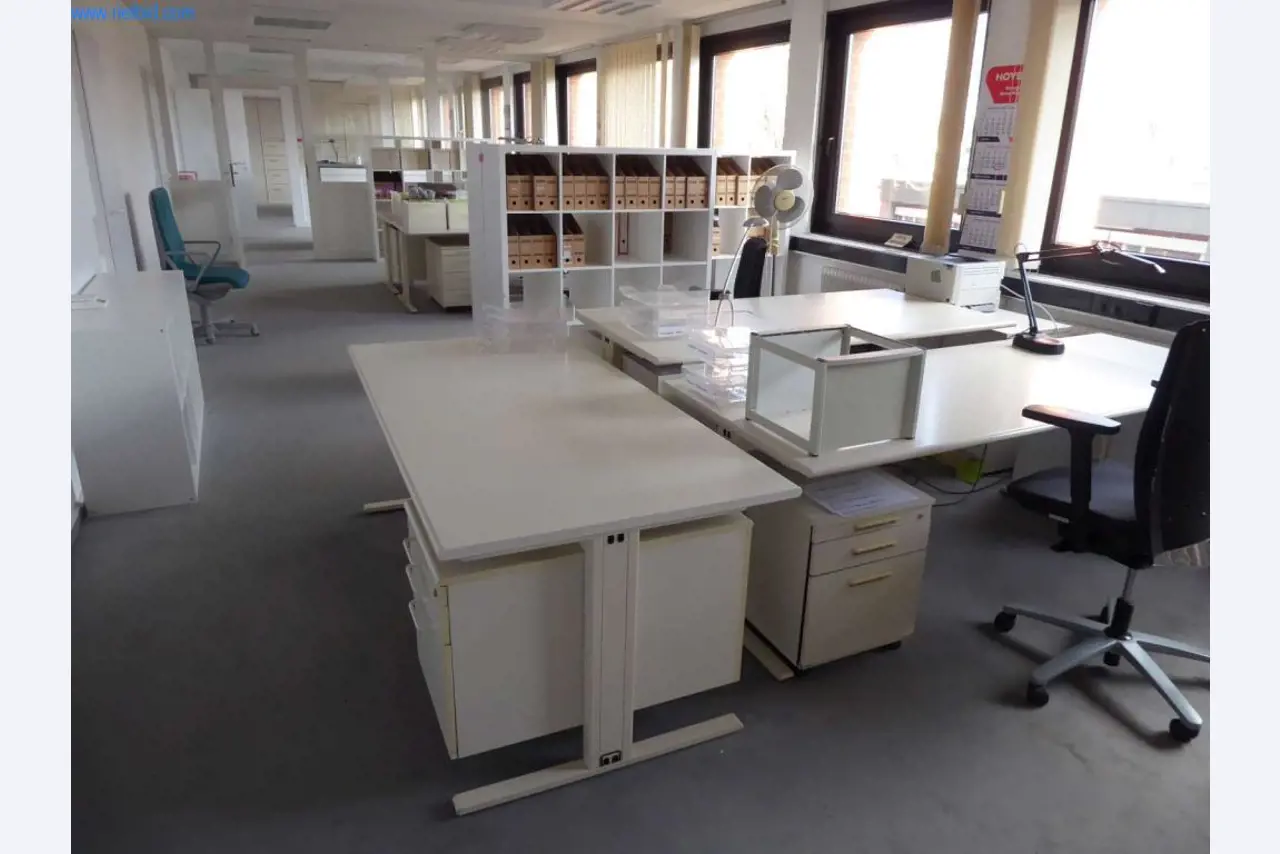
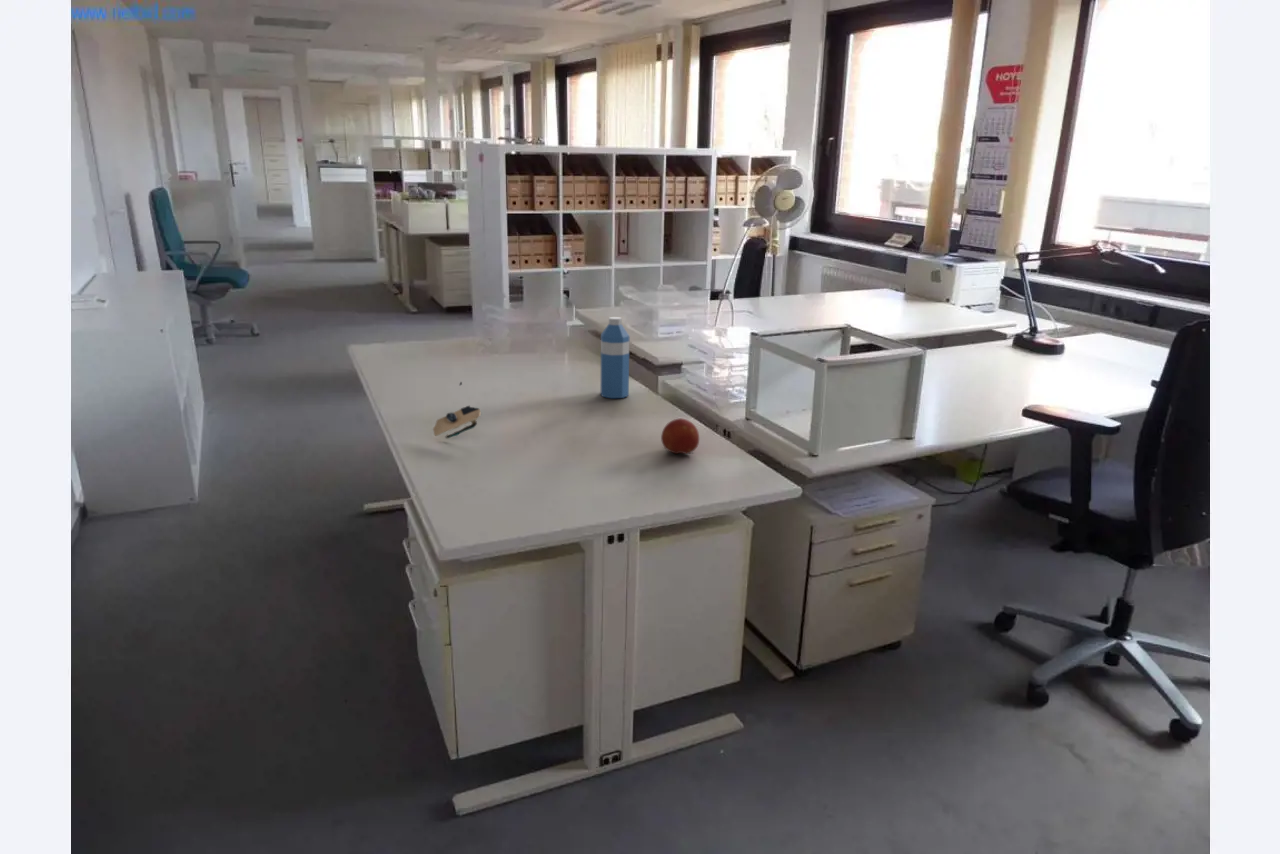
+ fruit [660,417,700,455]
+ water bottle [600,316,631,399]
+ computer mouse [432,381,482,439]
